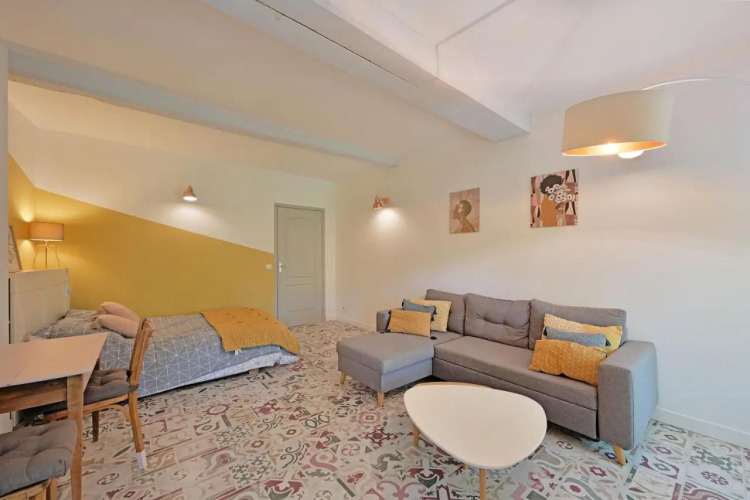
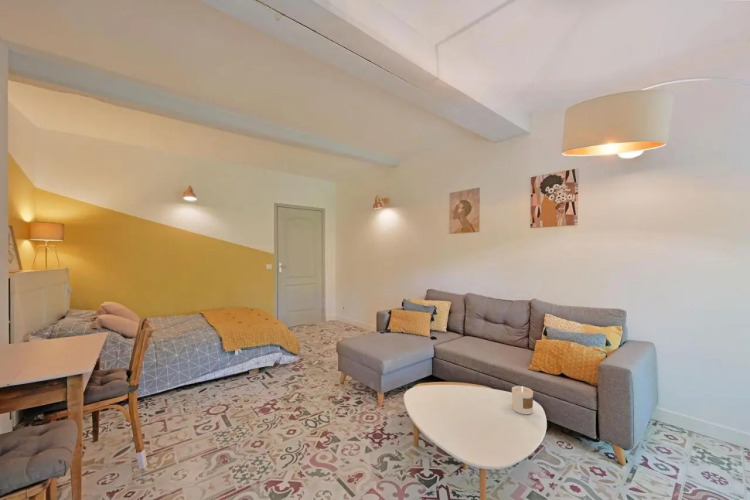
+ candle [511,385,534,415]
